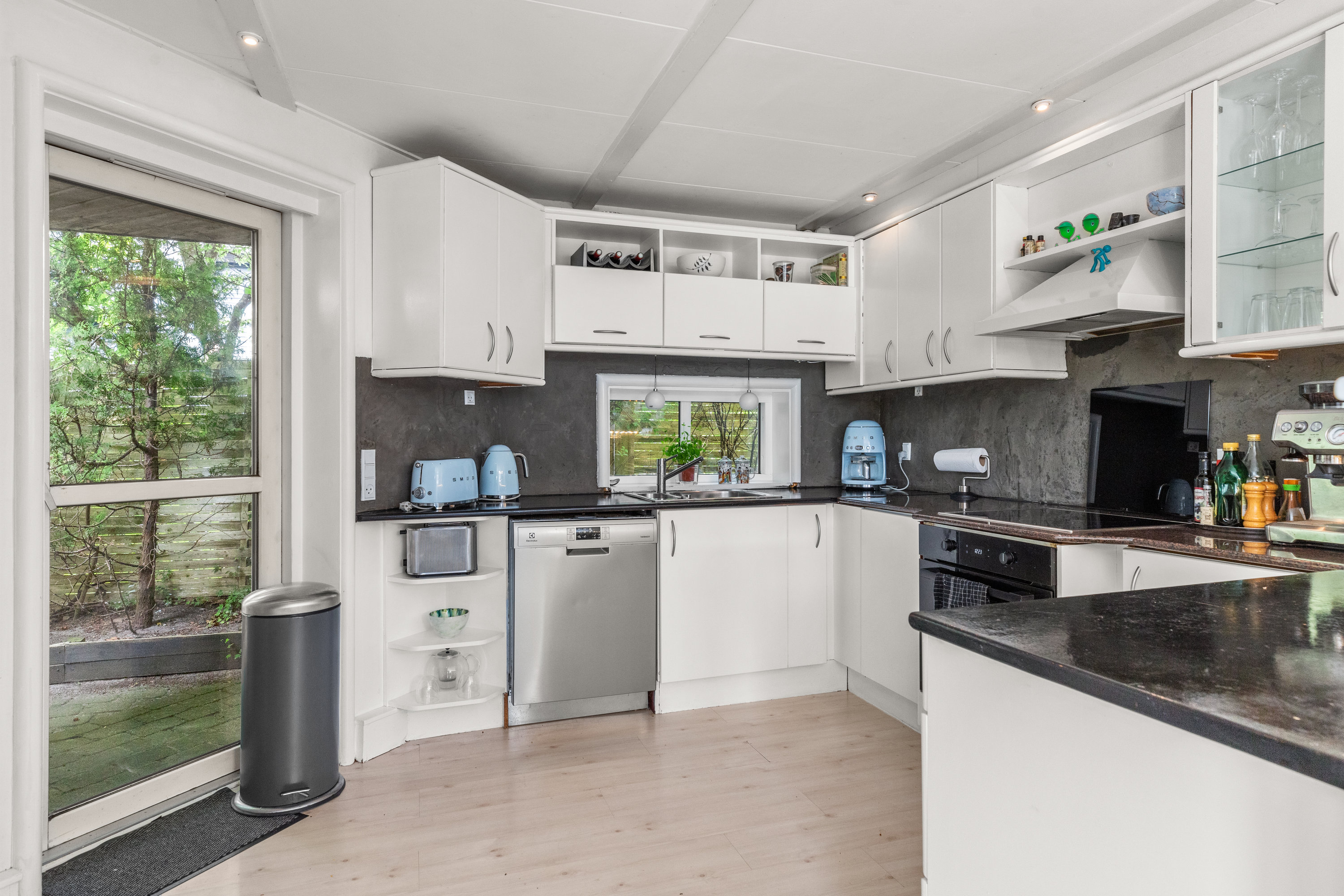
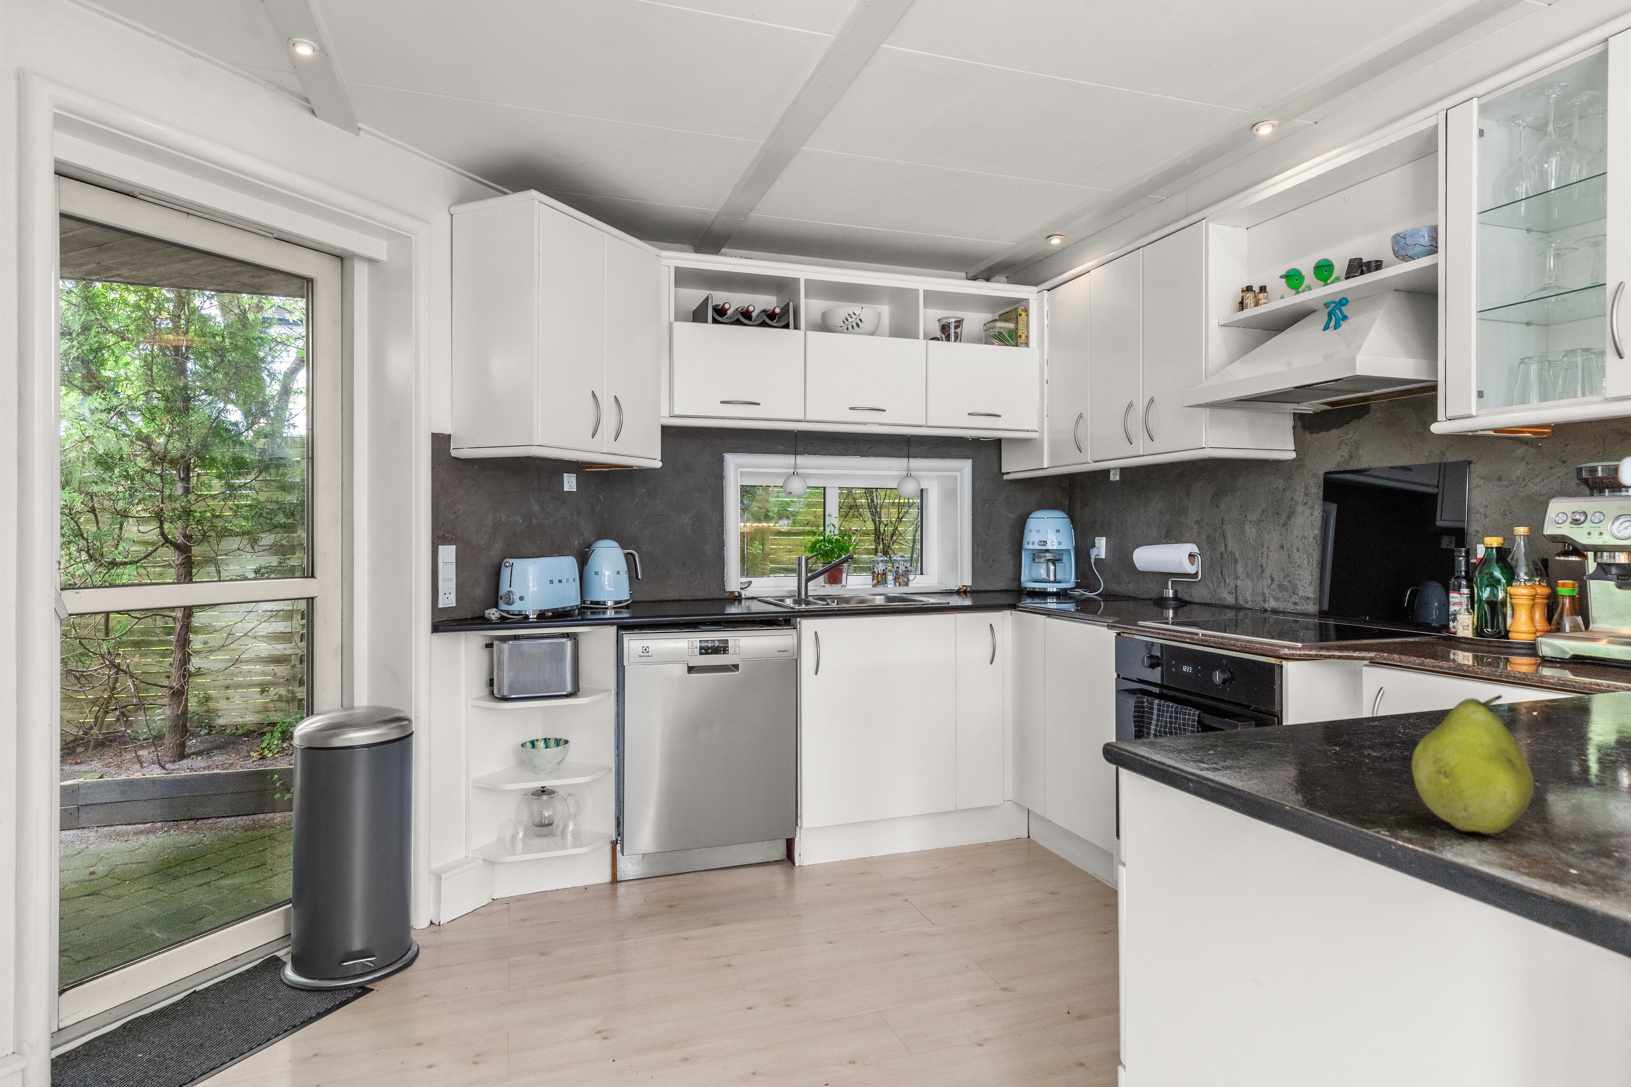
+ fruit [1411,695,1534,835]
